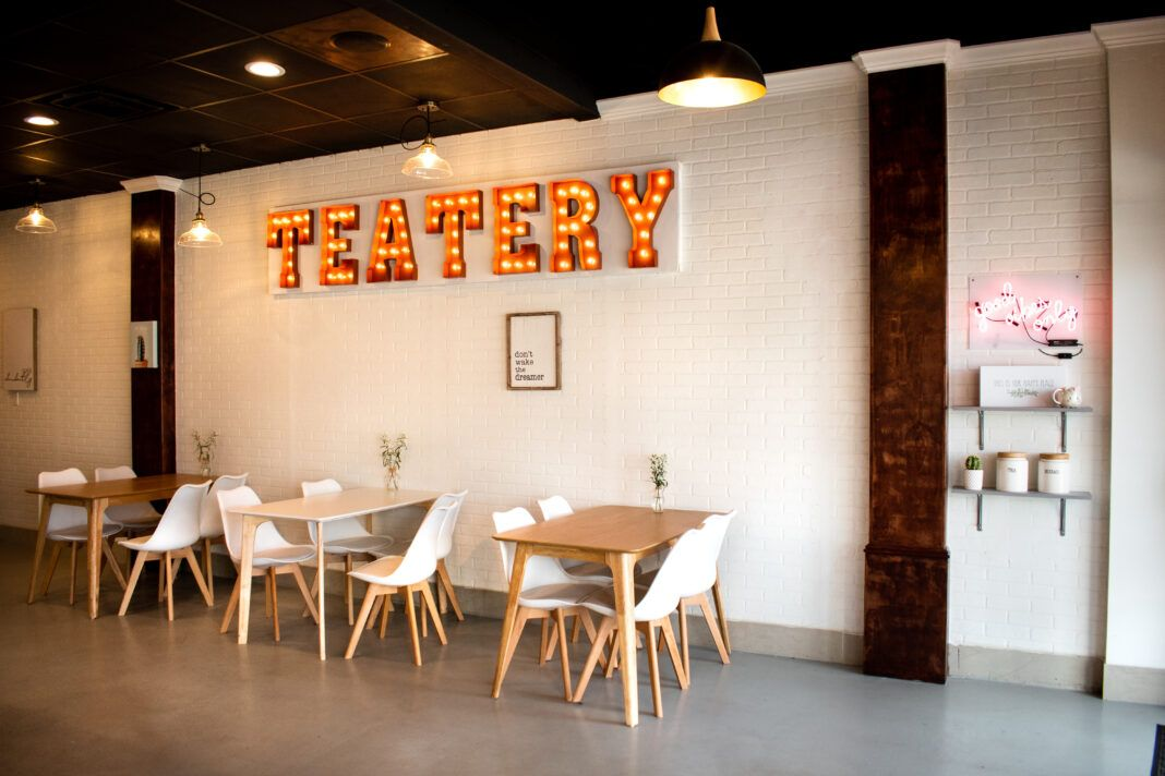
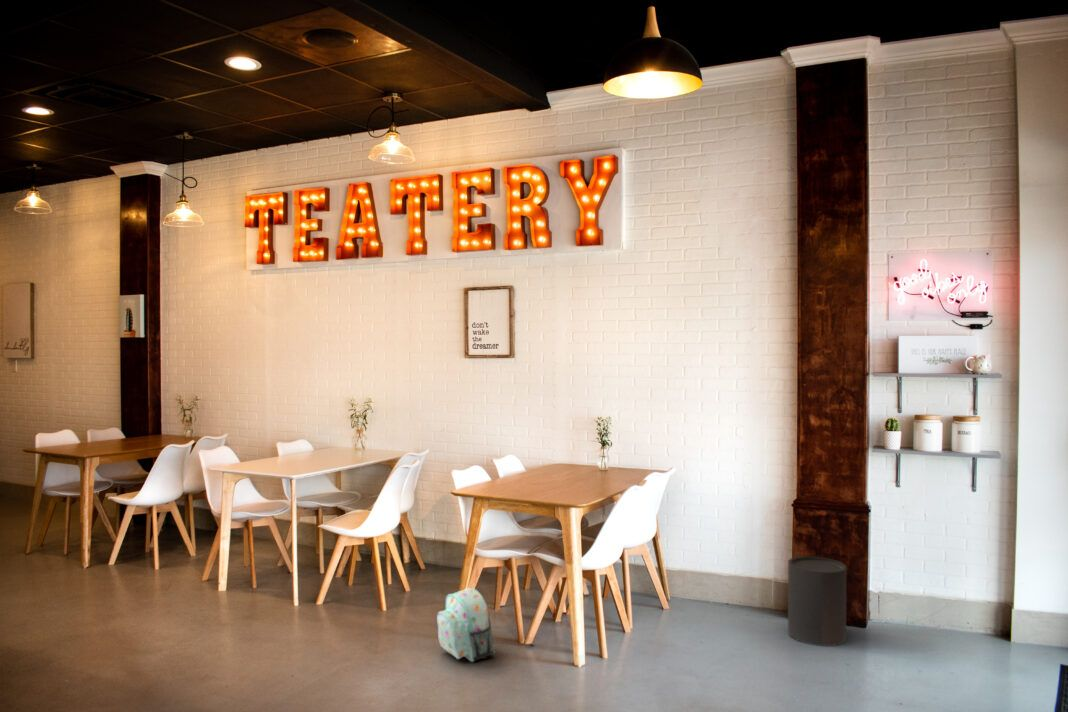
+ trash can [787,555,847,647]
+ backpack [436,587,496,663]
